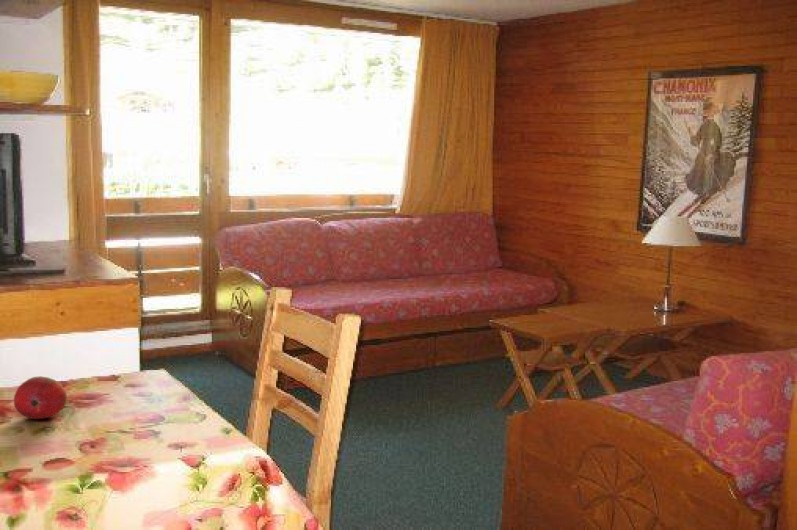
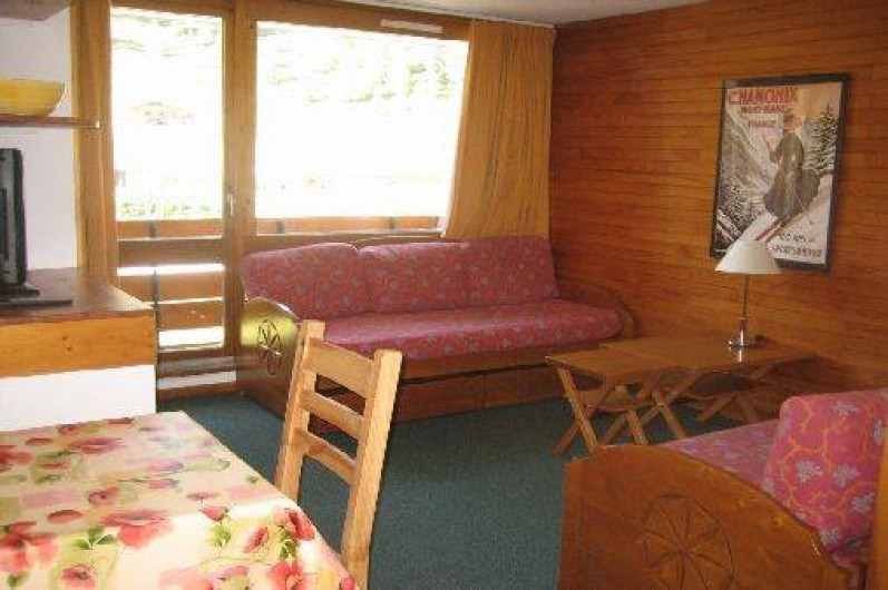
- fruit [13,375,68,420]
